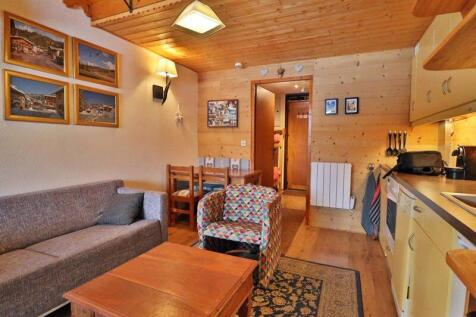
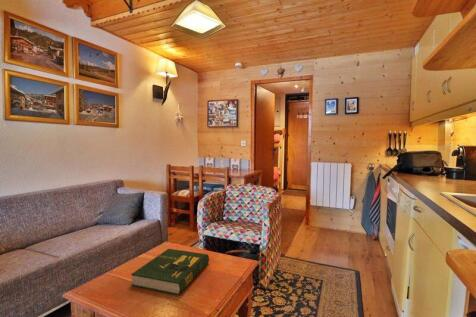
+ book [130,248,210,296]
